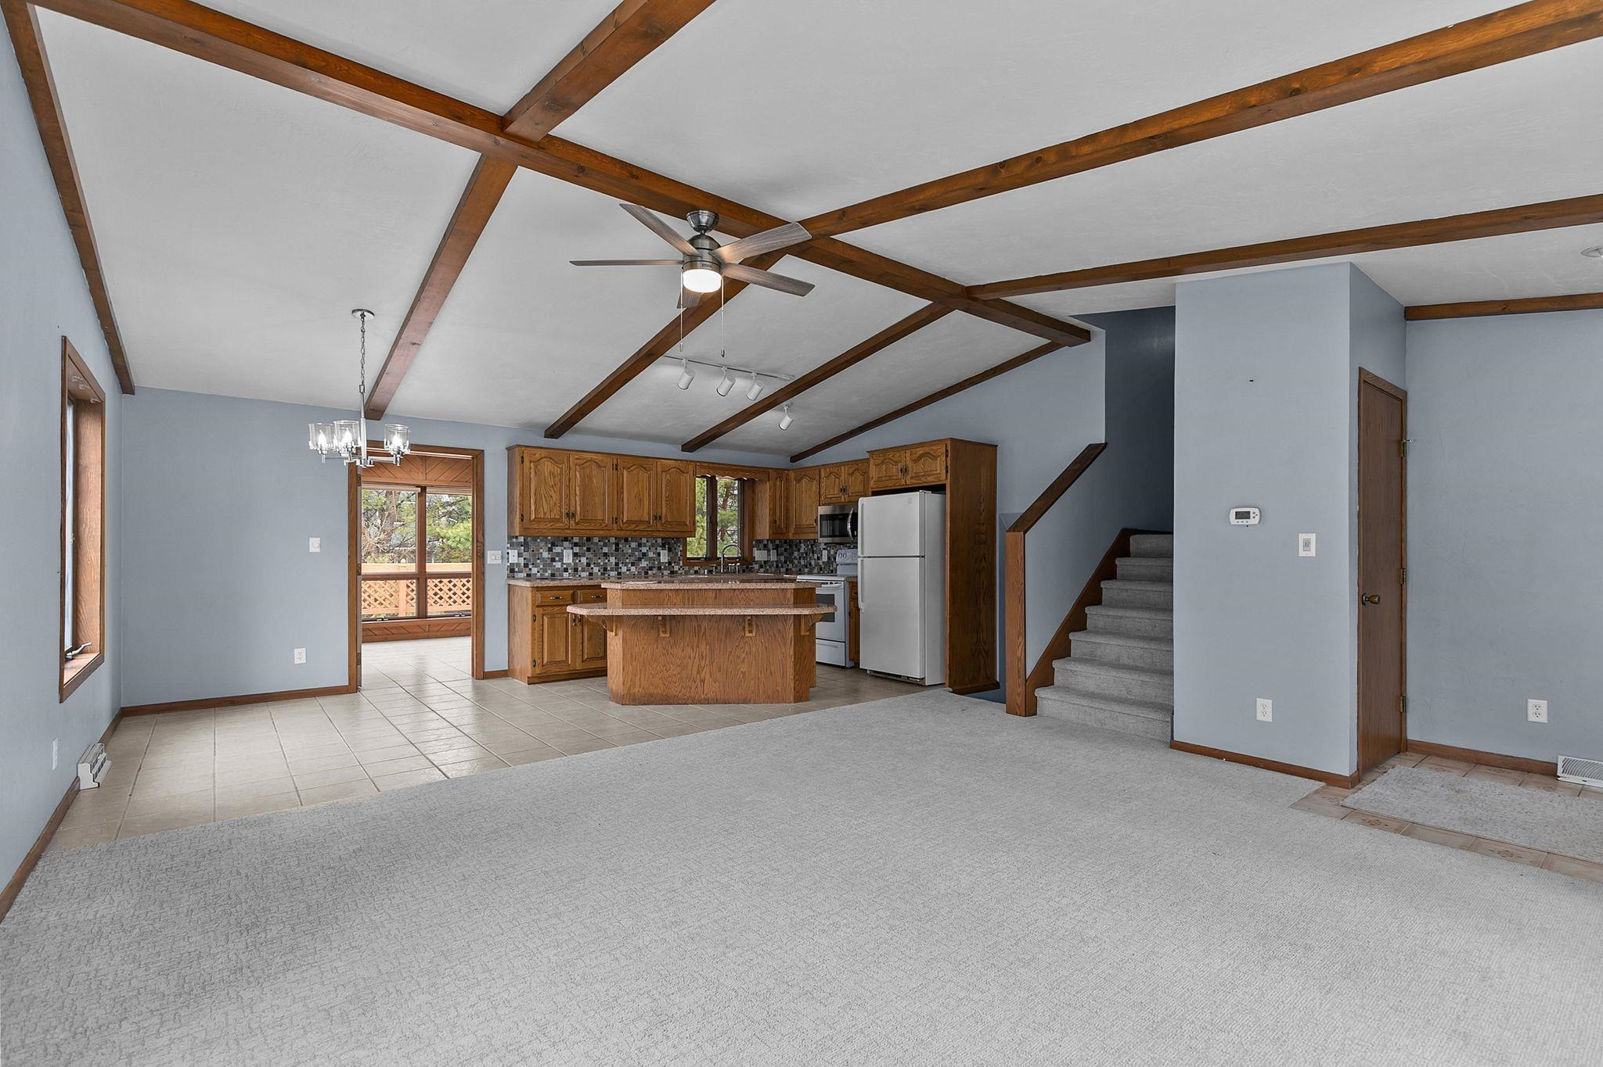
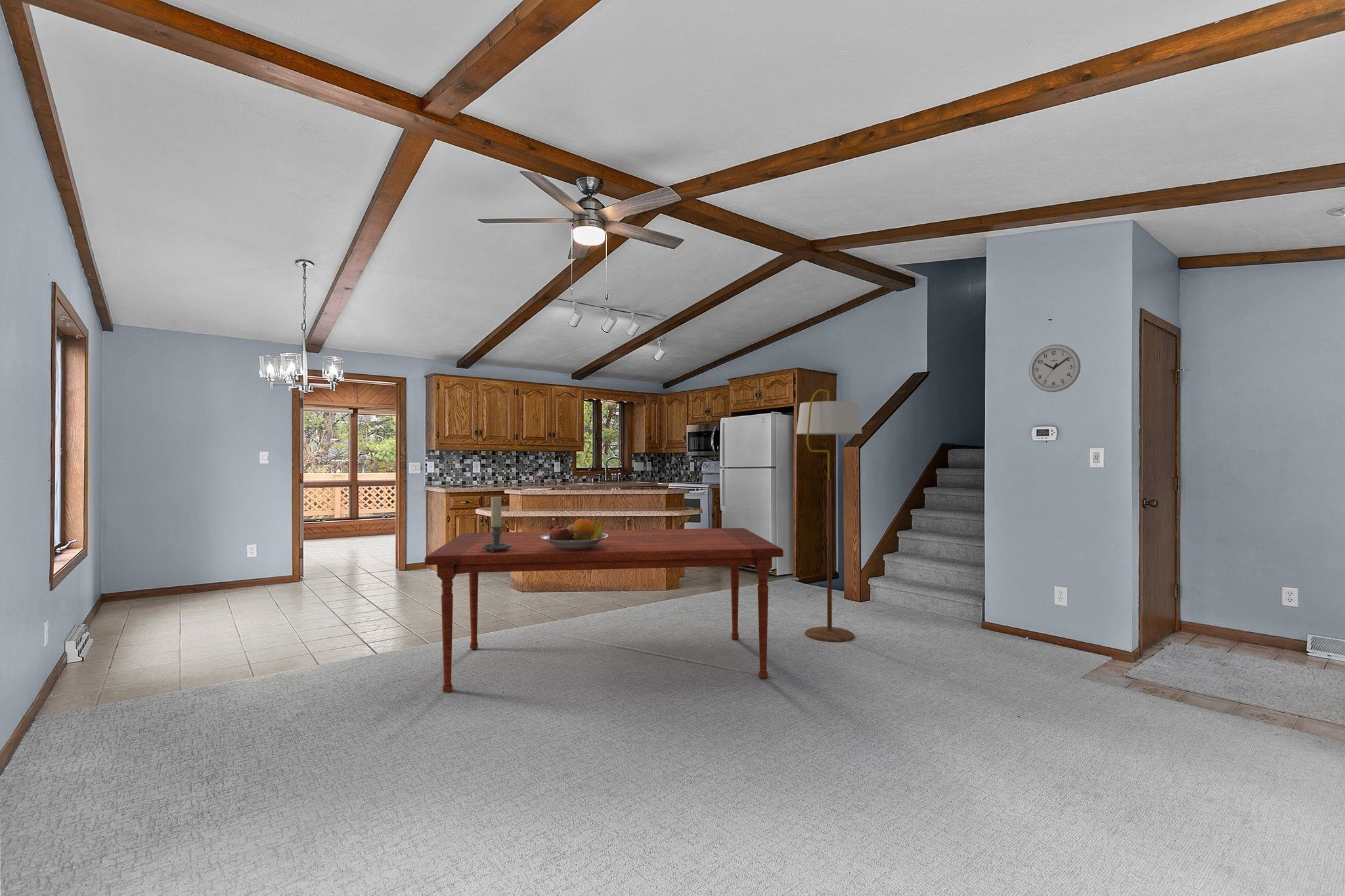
+ wall clock [1028,344,1082,393]
+ floor lamp [796,389,863,643]
+ fruit bowl [540,518,607,550]
+ candle holder [481,496,512,553]
+ dining table [424,527,784,693]
